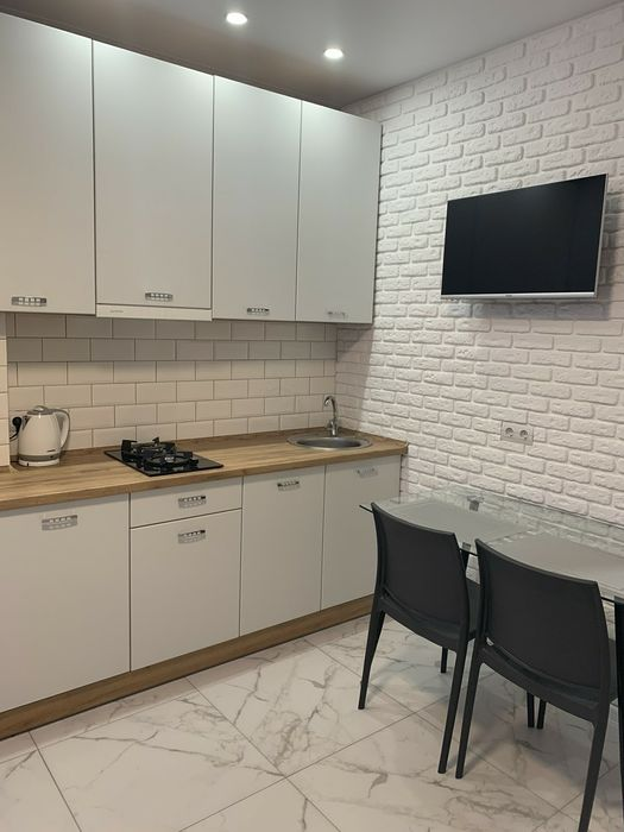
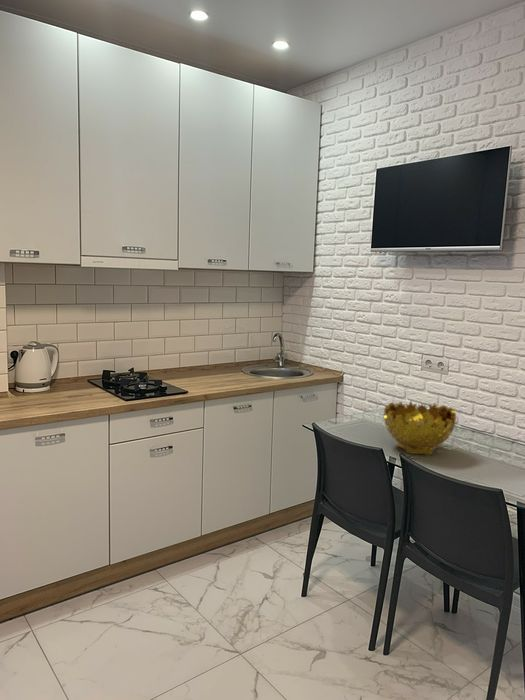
+ decorative bowl [382,400,457,456]
